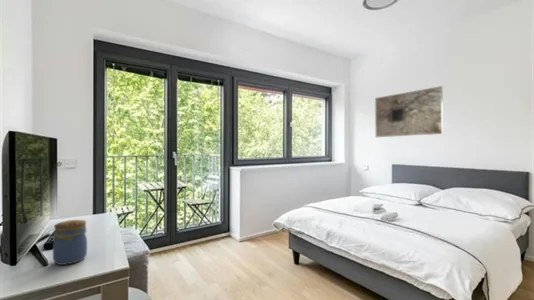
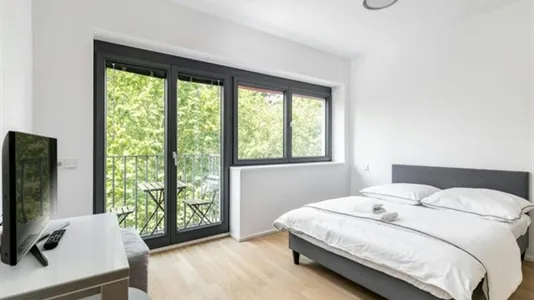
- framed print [374,85,444,138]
- jar [52,219,88,266]
